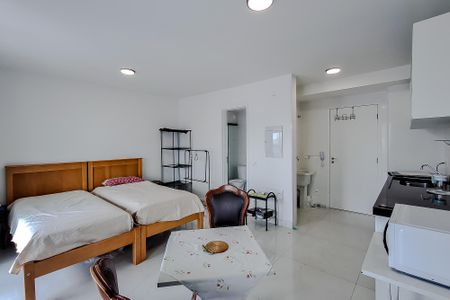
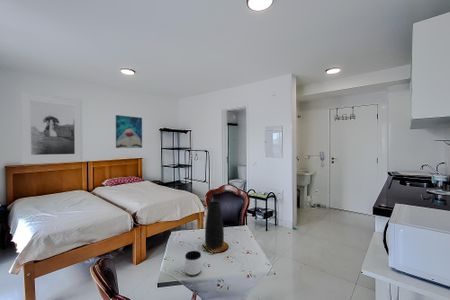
+ wall art [115,114,143,149]
+ mug [184,250,202,277]
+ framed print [19,90,84,165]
+ vase [204,200,225,249]
